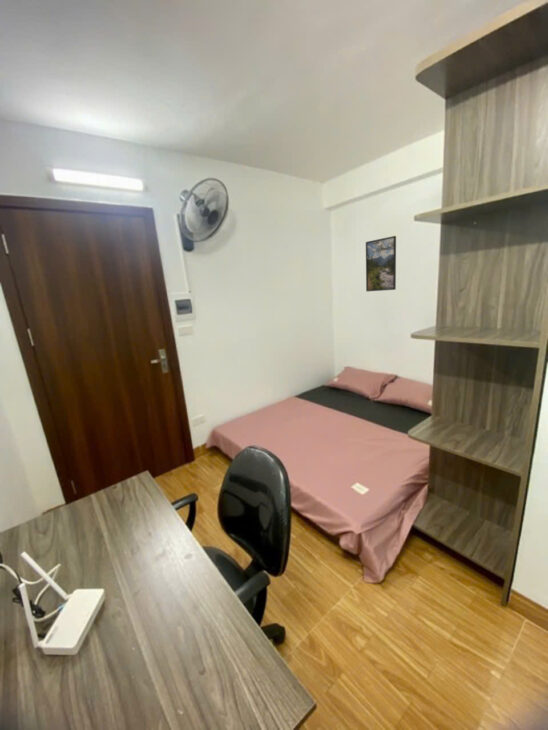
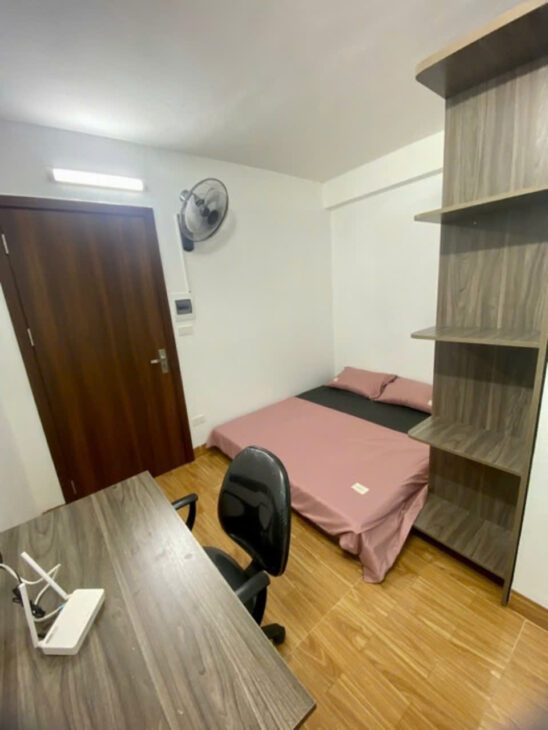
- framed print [365,235,397,293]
